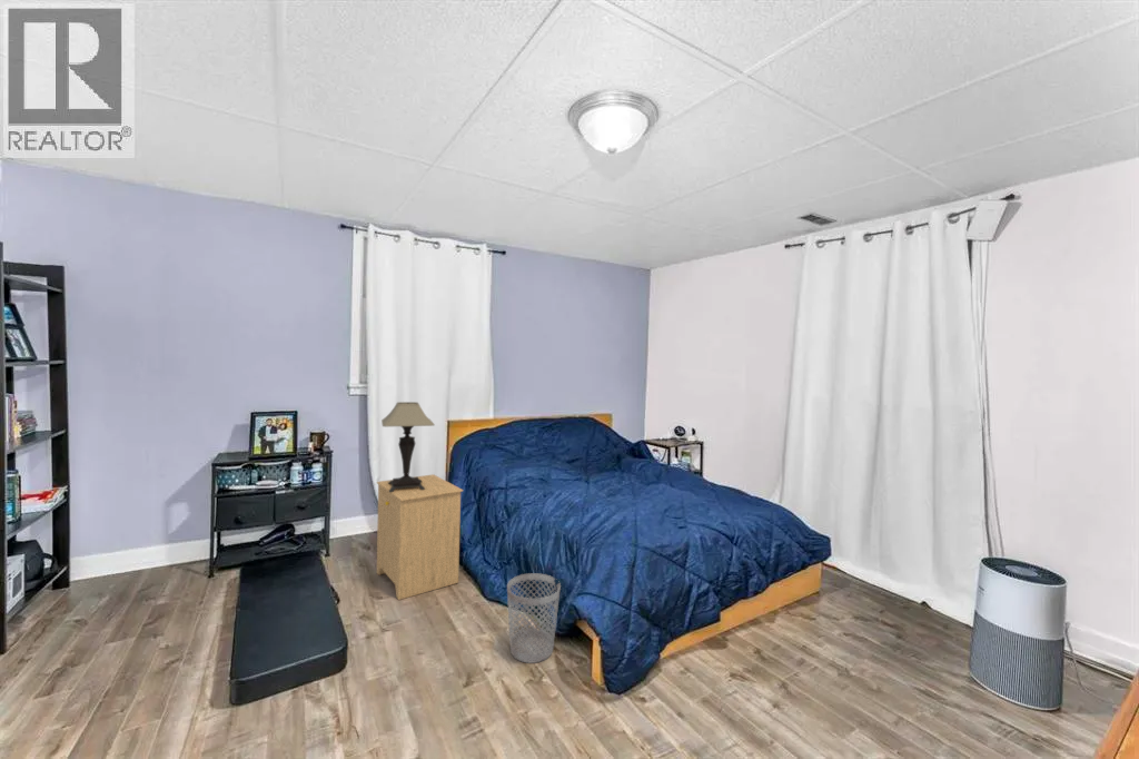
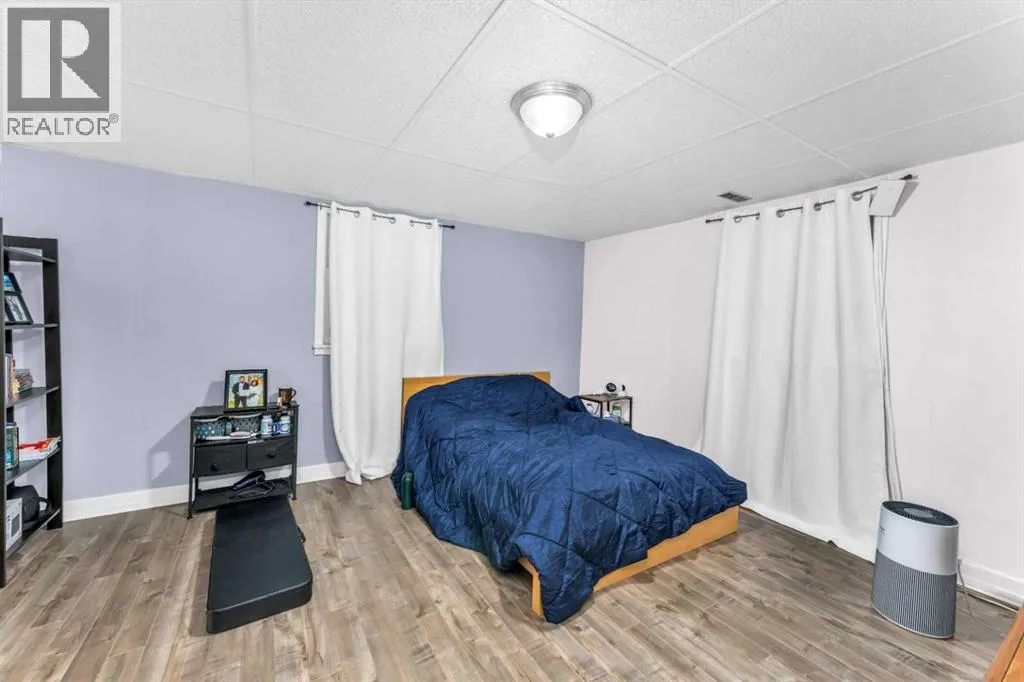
- wastebasket [506,572,562,664]
- side table [376,473,464,601]
- table lamp [380,401,436,492]
